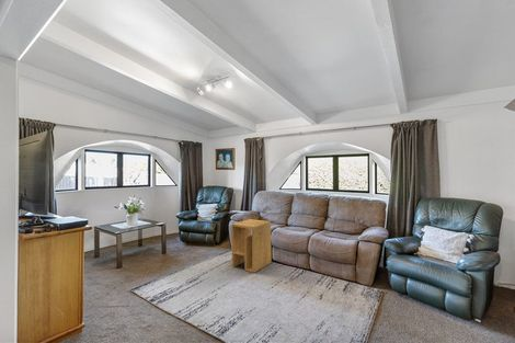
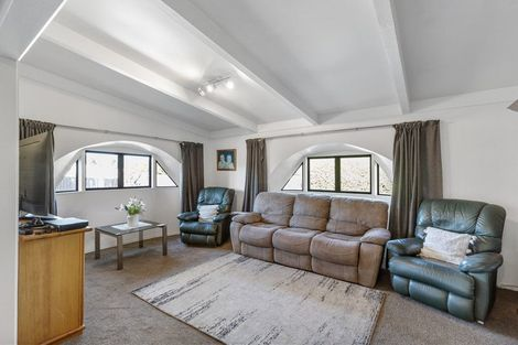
- side table [230,218,273,274]
